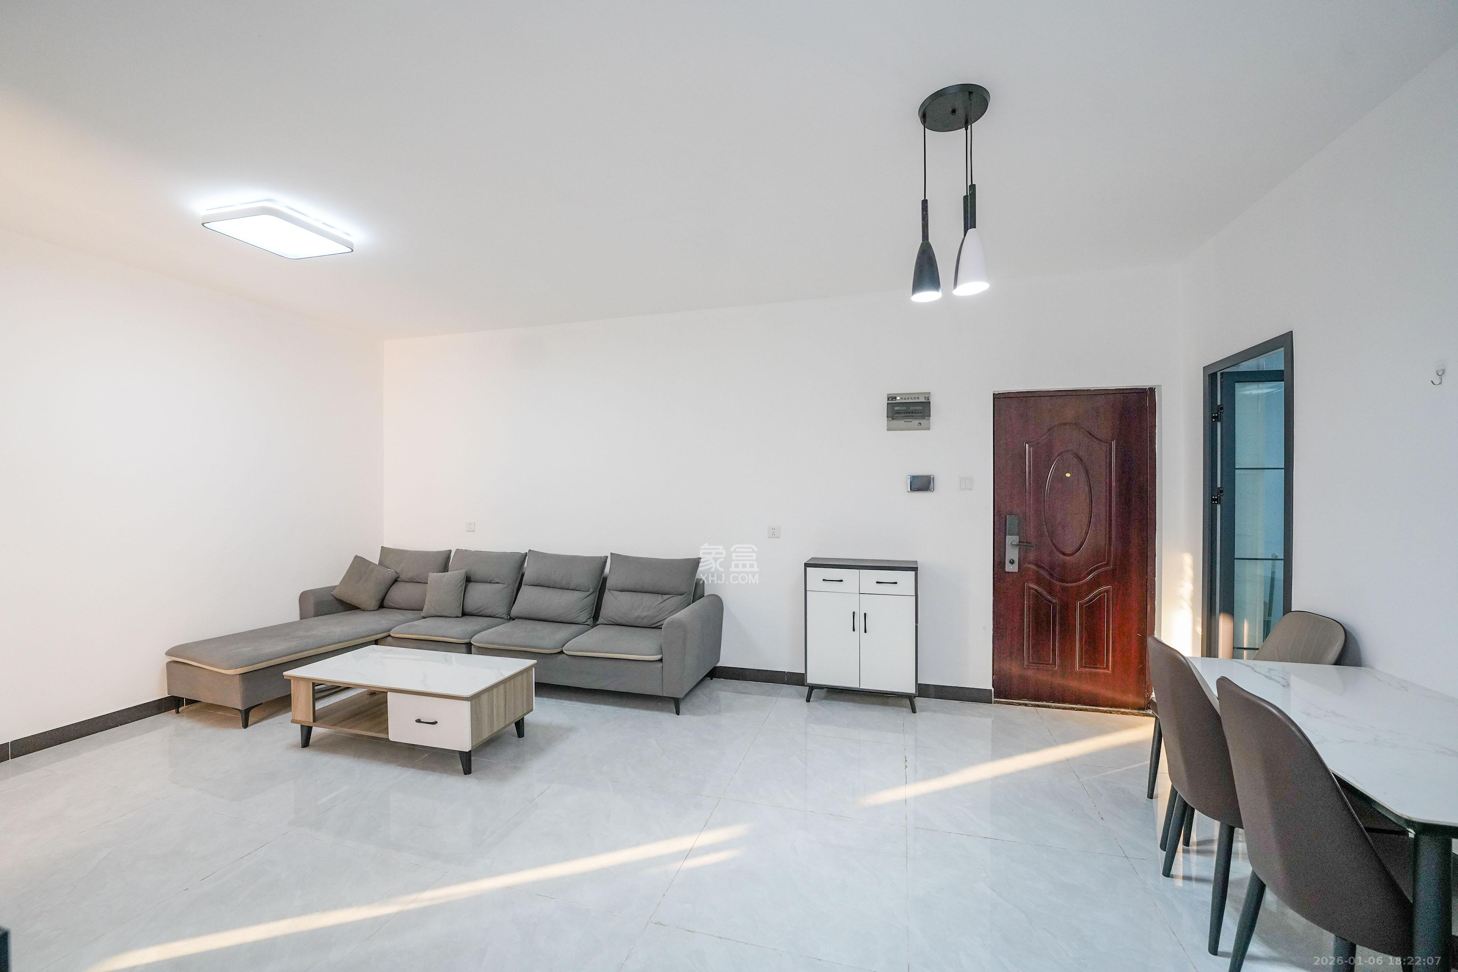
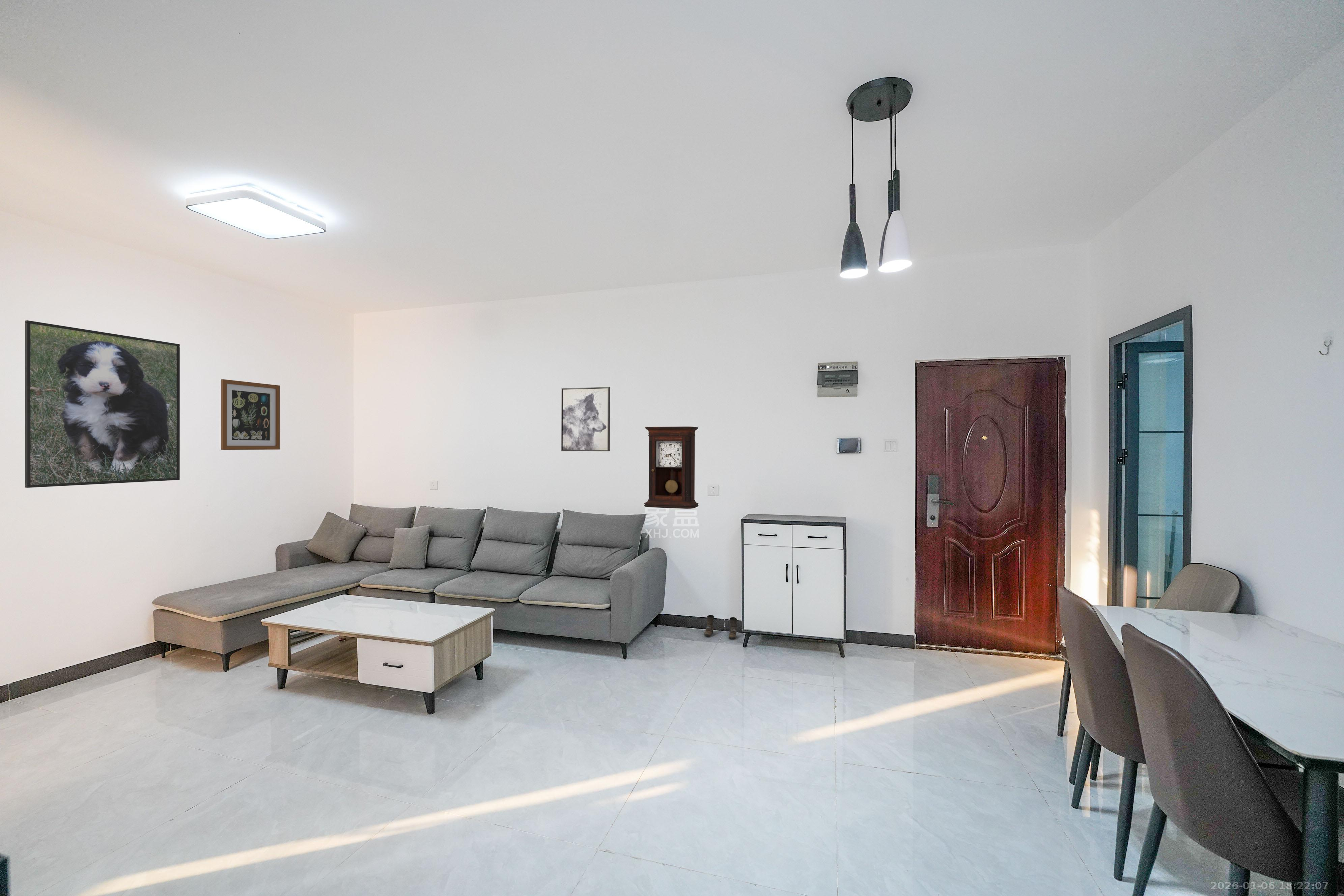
+ boots [704,615,737,639]
+ wall art [561,387,610,452]
+ wall art [221,379,280,450]
+ pendulum clock [644,426,699,509]
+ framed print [25,320,180,488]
